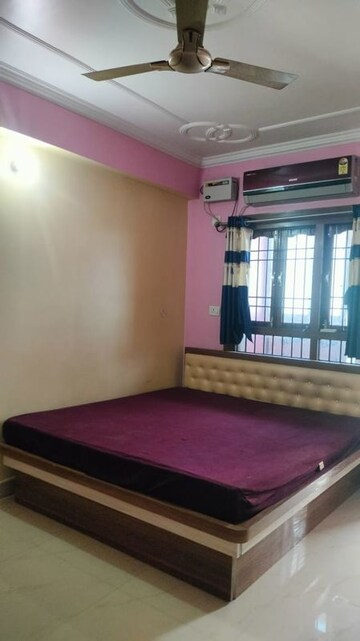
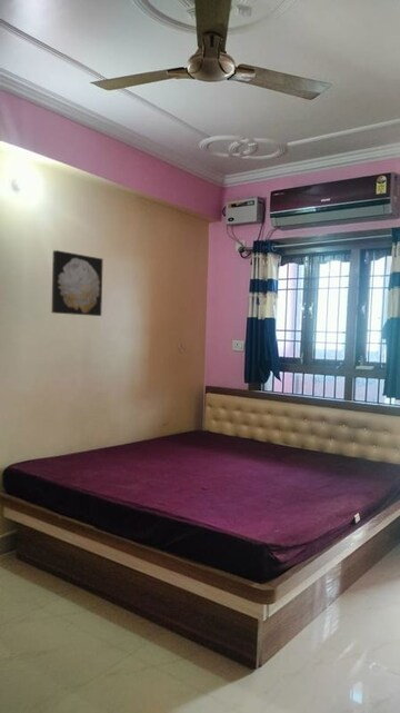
+ wall art [51,249,103,317]
